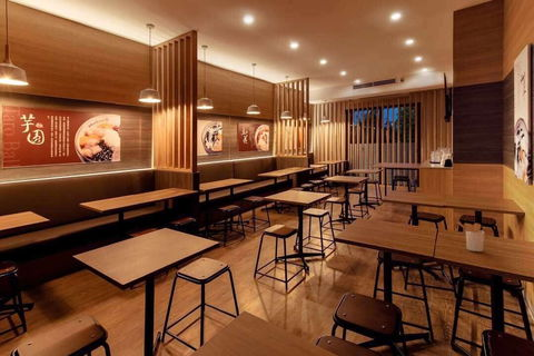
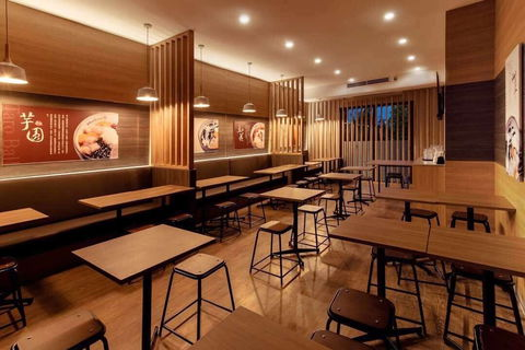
- utensil holder [457,220,485,253]
